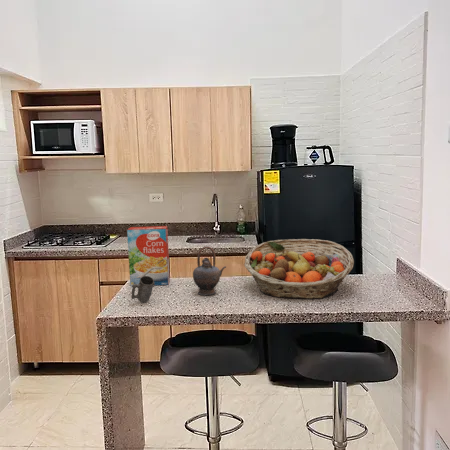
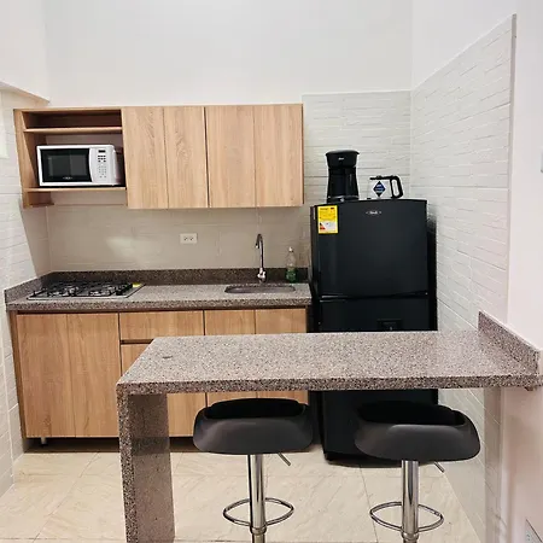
- fruit basket [243,238,355,300]
- teapot [192,245,227,296]
- cereal box [126,225,171,287]
- mug [130,276,155,304]
